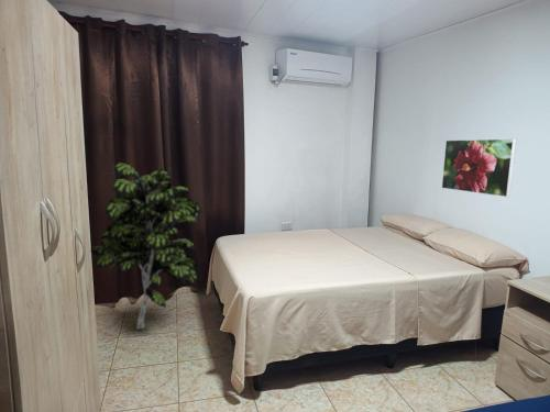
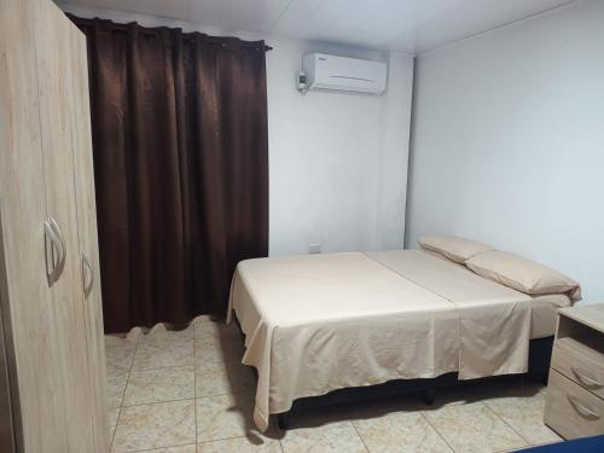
- indoor plant [90,162,202,331]
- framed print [441,137,518,198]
